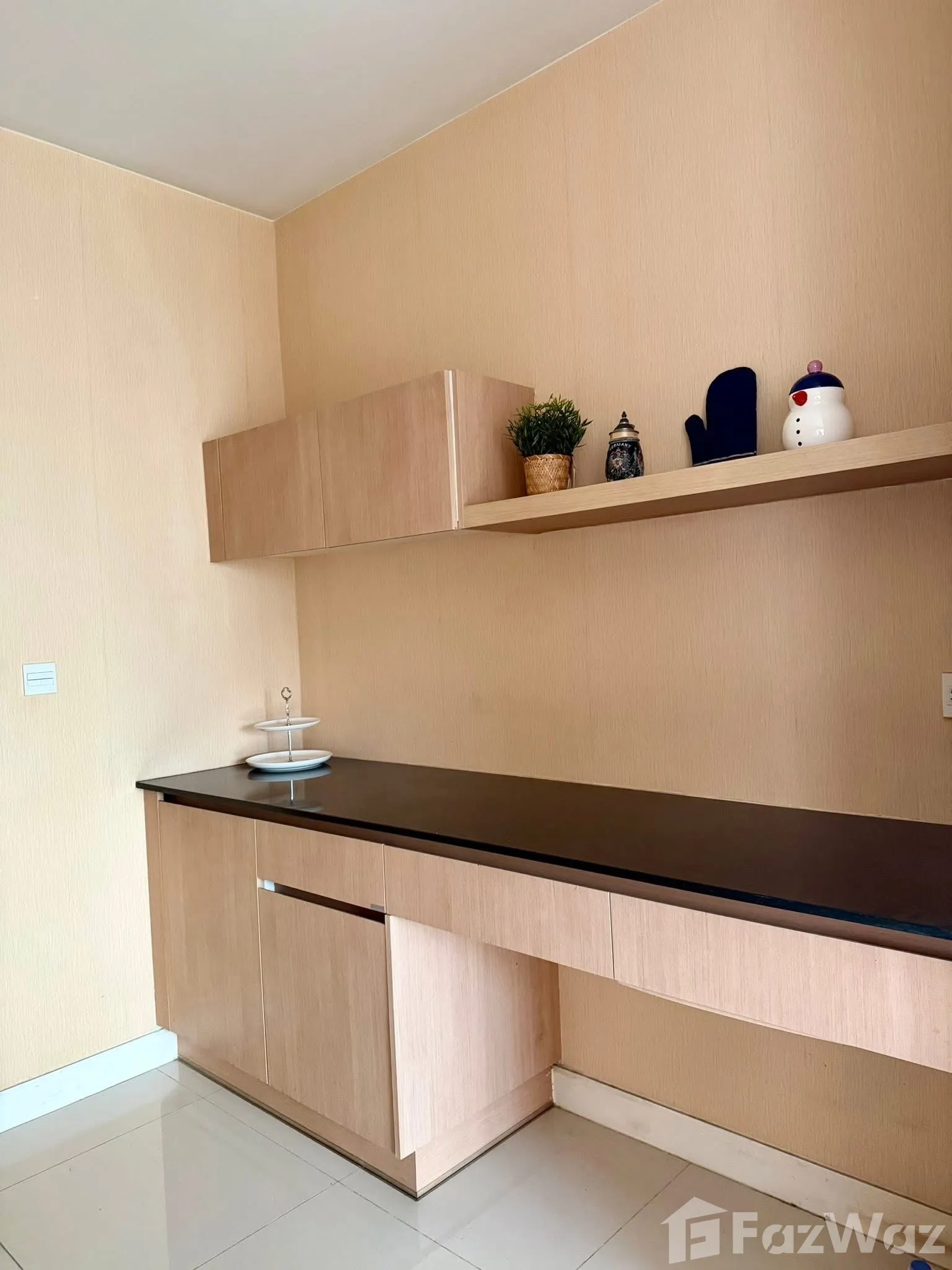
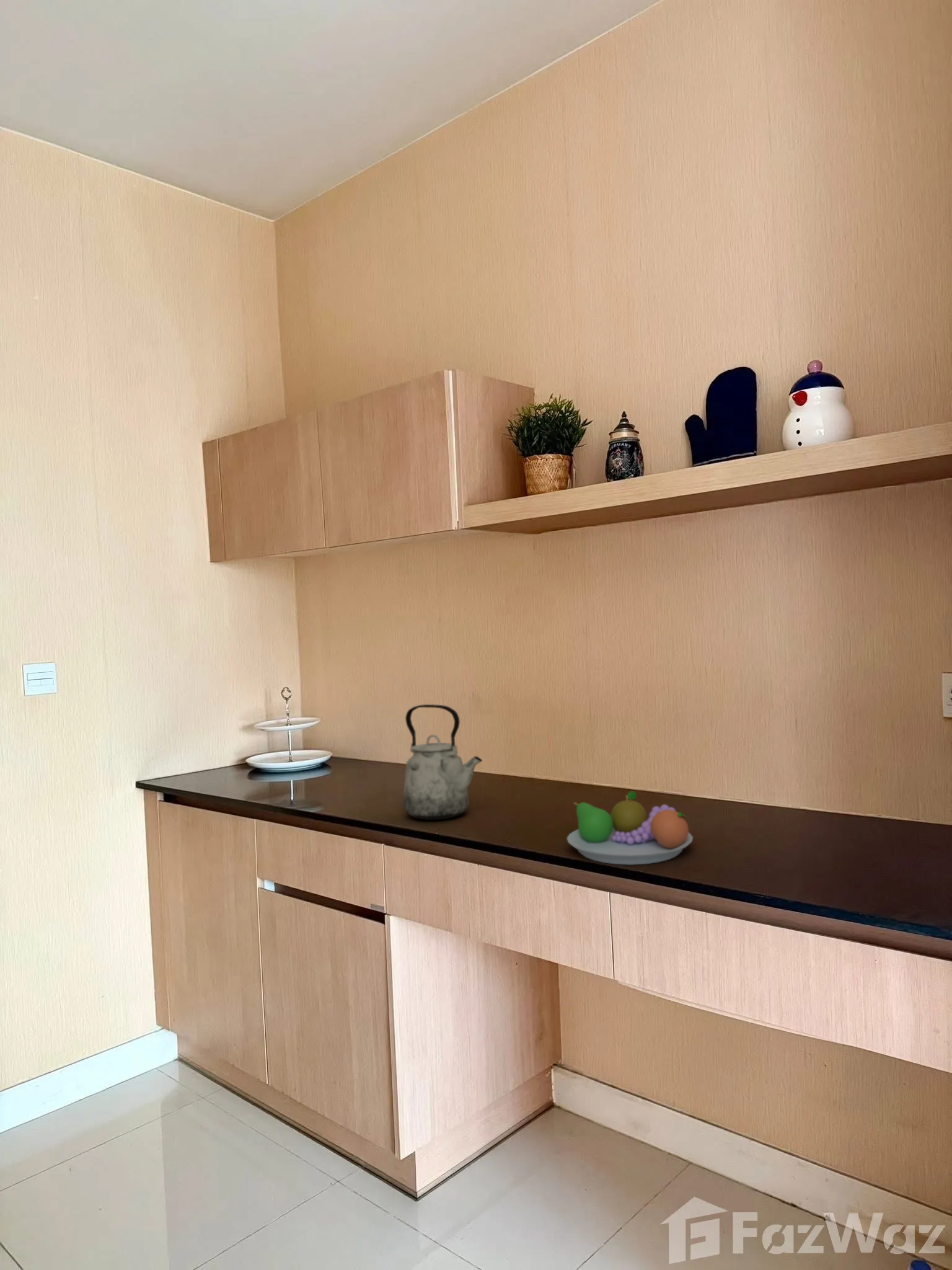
+ fruit bowl [566,791,694,866]
+ kettle [403,704,483,820]
